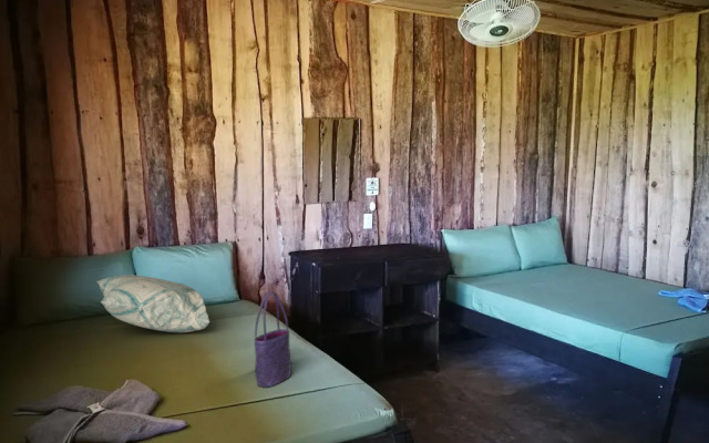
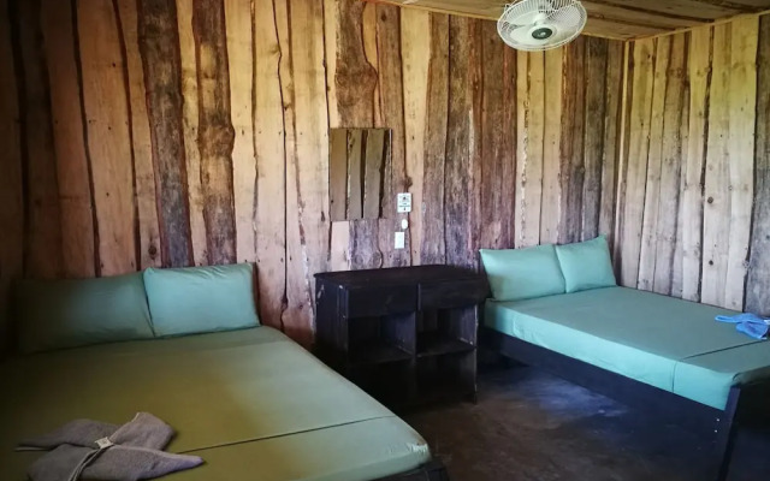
- tote bag [254,290,292,389]
- decorative pillow [96,274,210,333]
